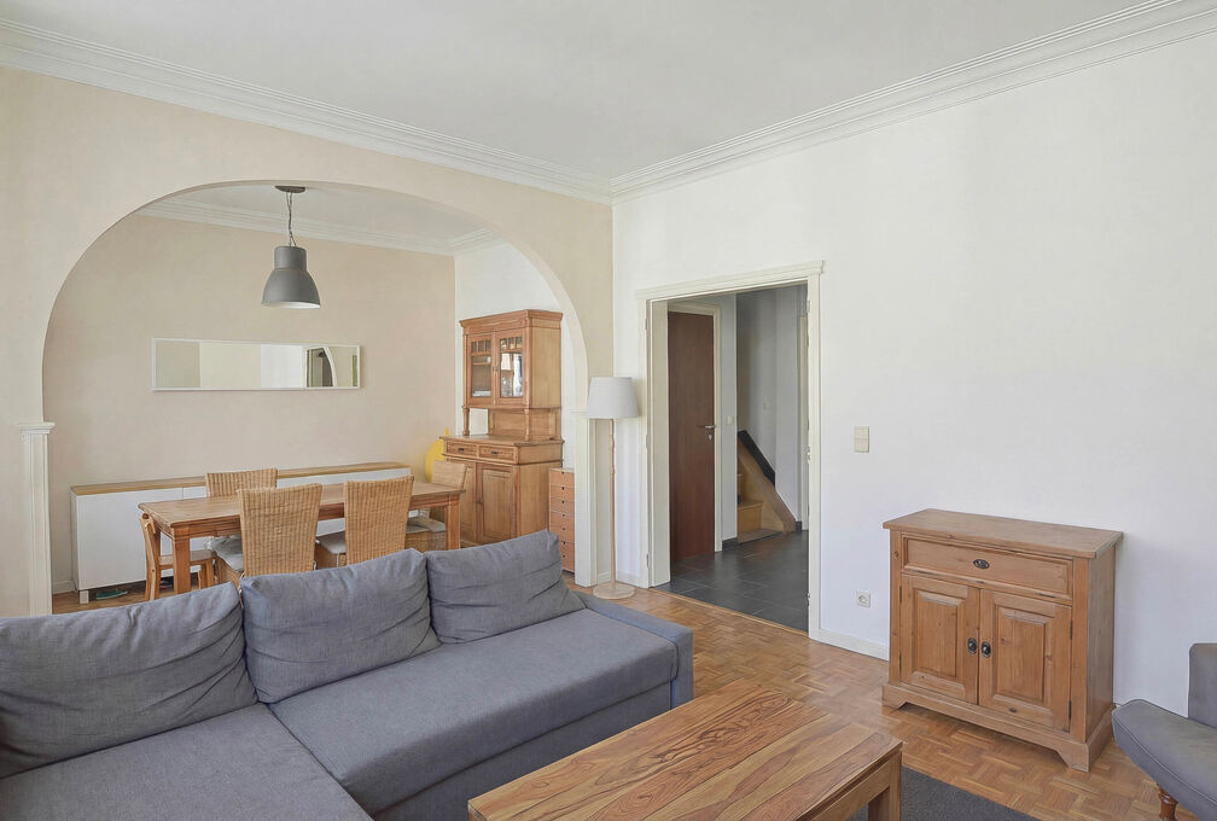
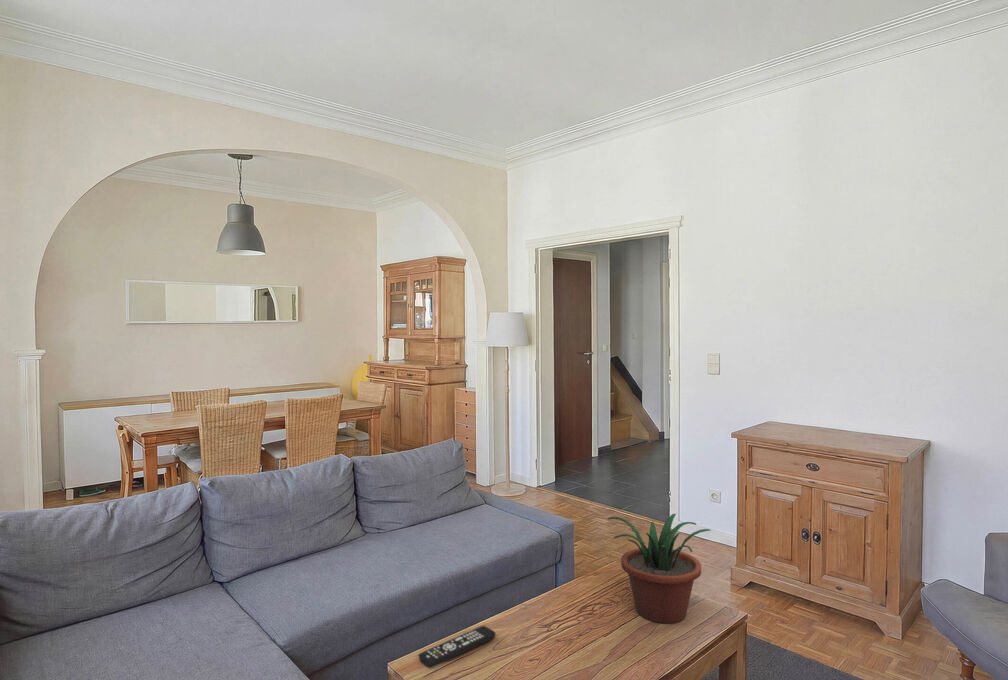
+ remote control [418,625,497,669]
+ potted plant [607,513,711,624]
